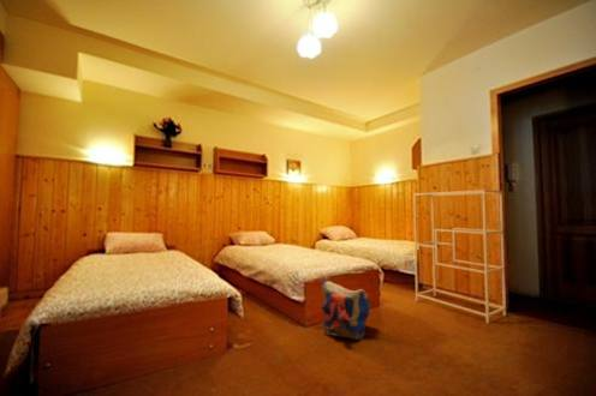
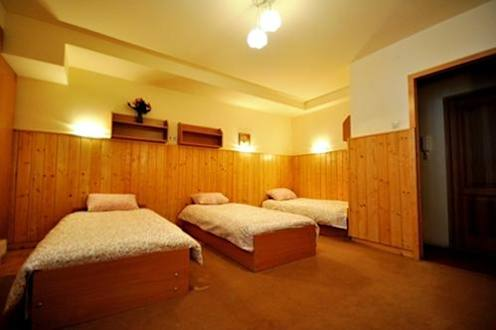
- shelving unit [412,188,507,324]
- backpack [320,280,371,341]
